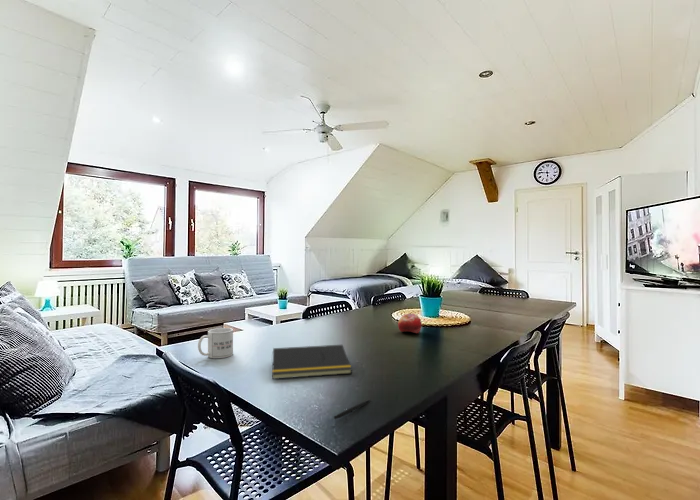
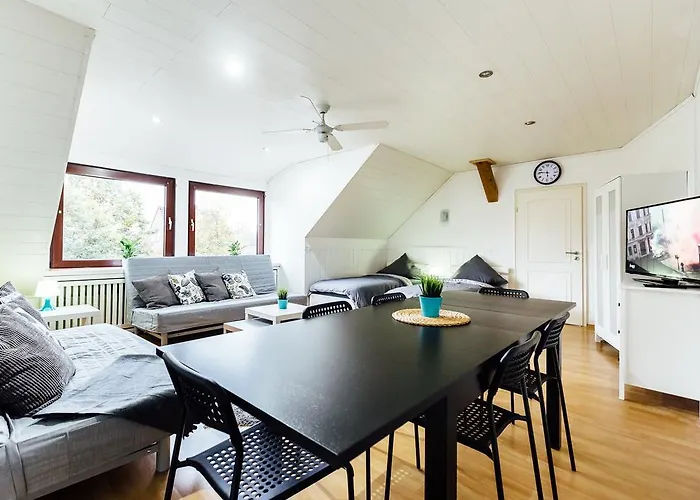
- mug [197,327,234,359]
- pen [333,399,371,420]
- notepad [270,344,353,380]
- fruit [397,313,423,334]
